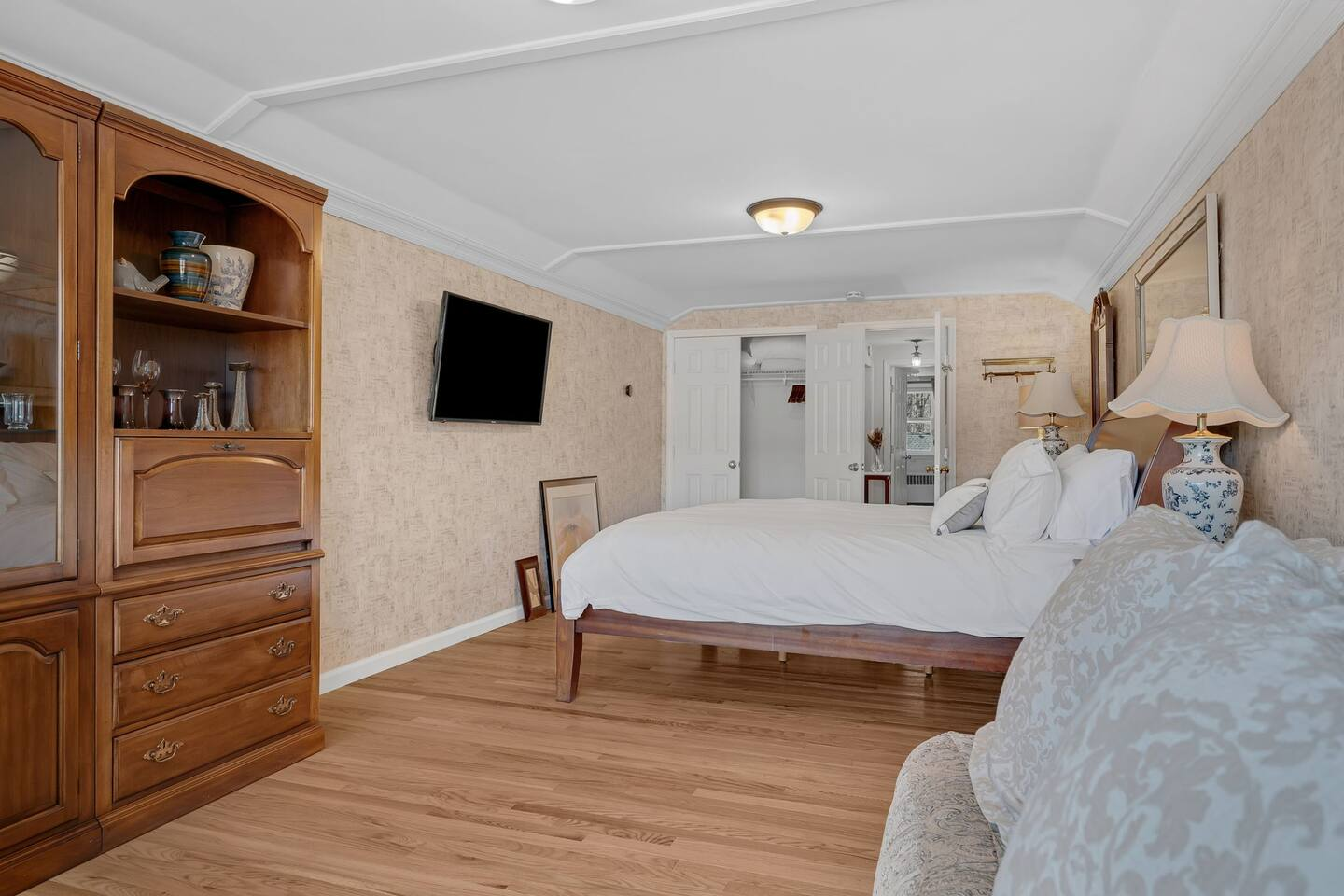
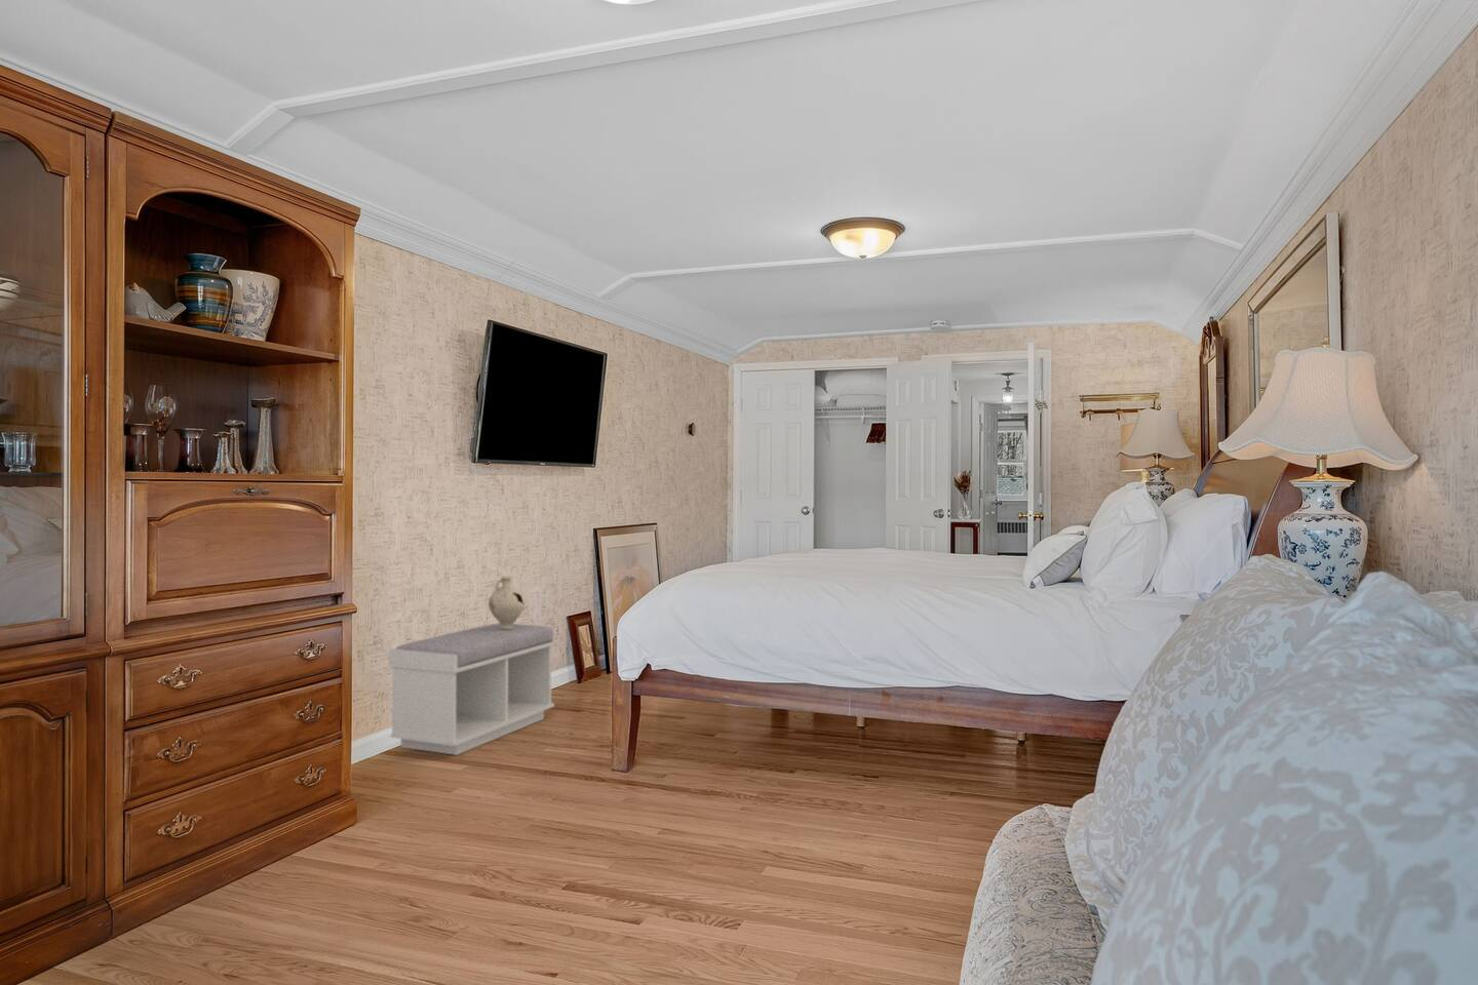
+ decorative vase [487,575,526,630]
+ bench [388,622,555,756]
